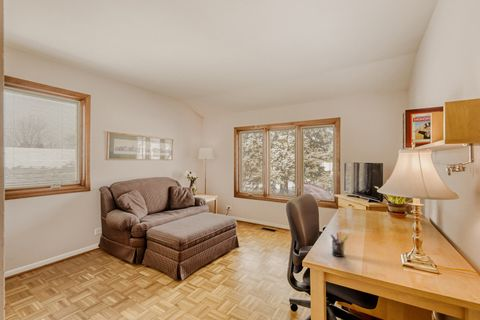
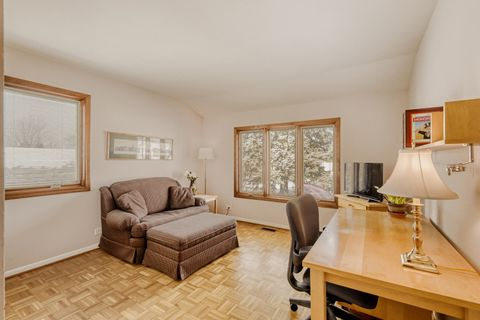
- pen holder [330,231,349,258]
